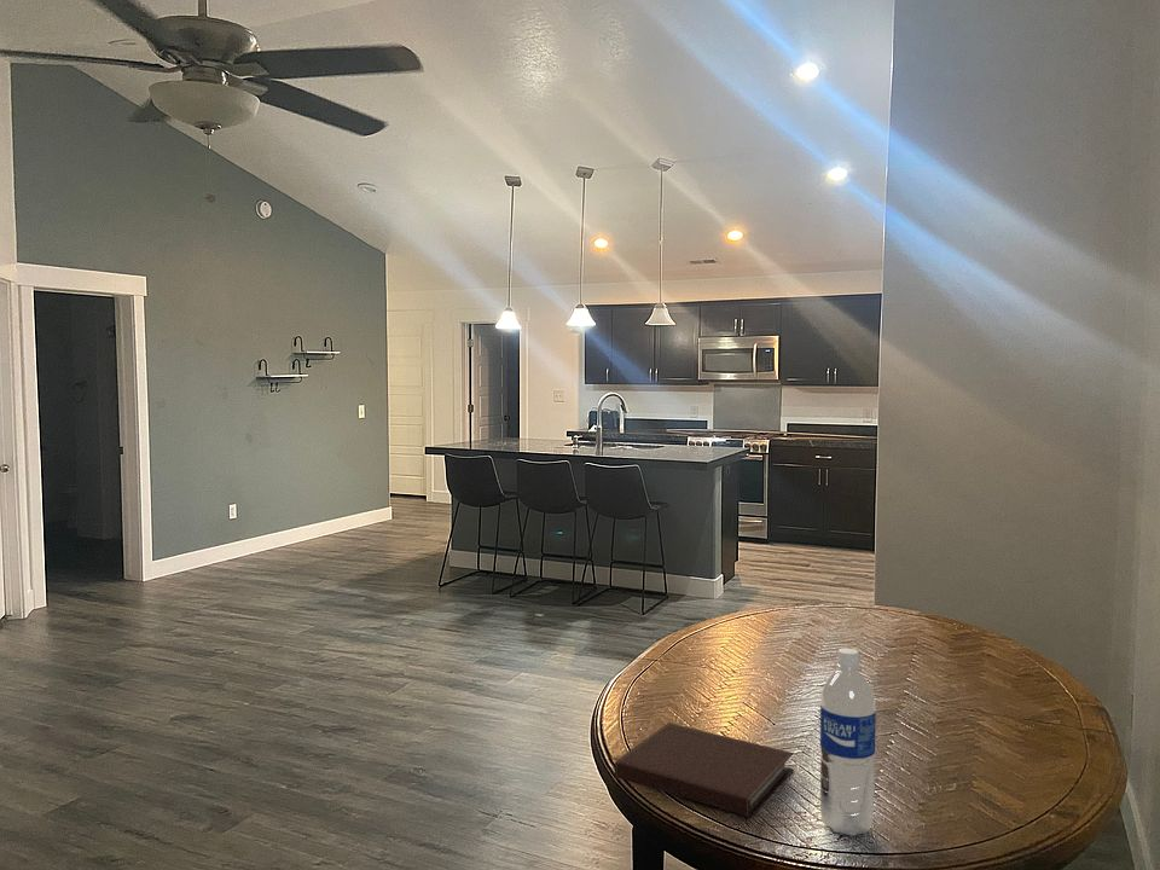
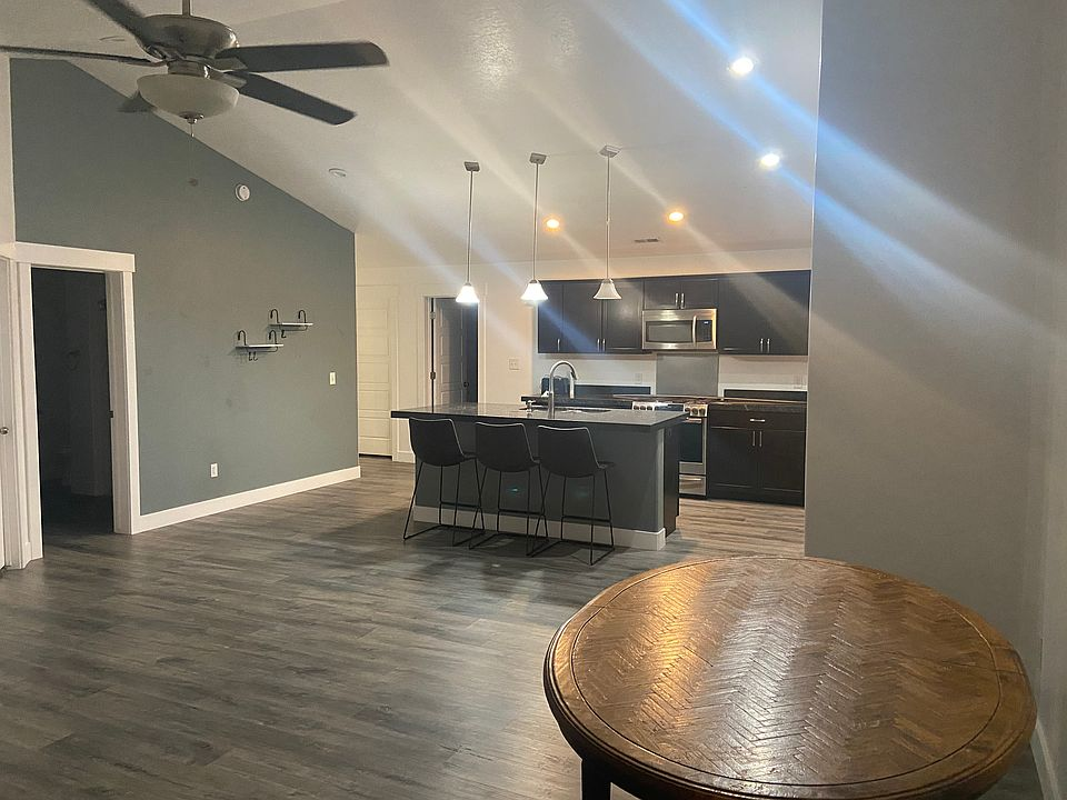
- notebook [614,721,795,818]
- water bottle [819,646,877,837]
